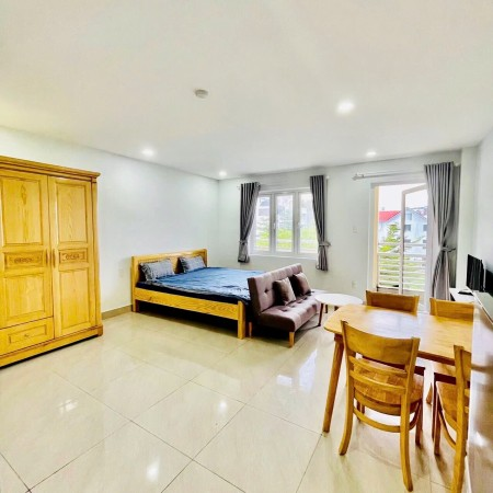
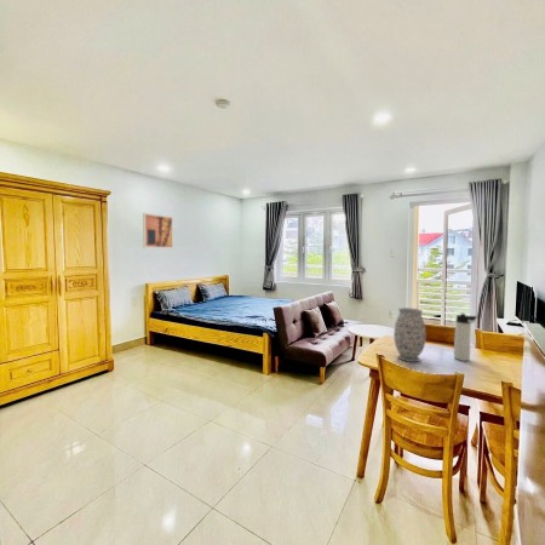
+ wall art [142,212,174,249]
+ vase [392,306,426,363]
+ thermos bottle [453,312,478,362]
